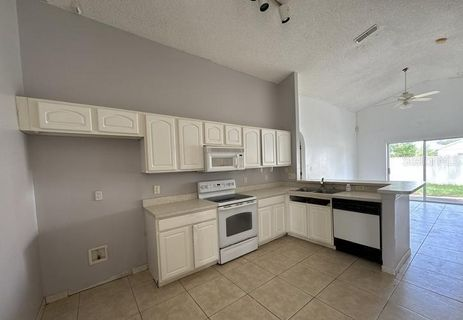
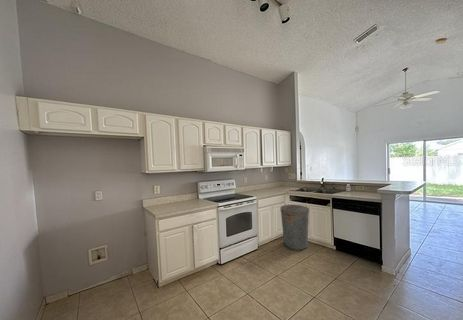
+ trash can [279,203,310,251]
